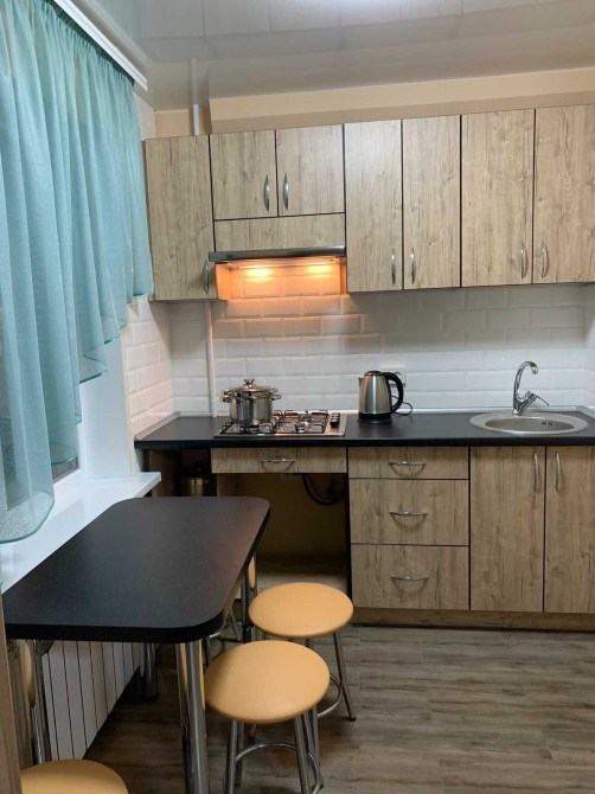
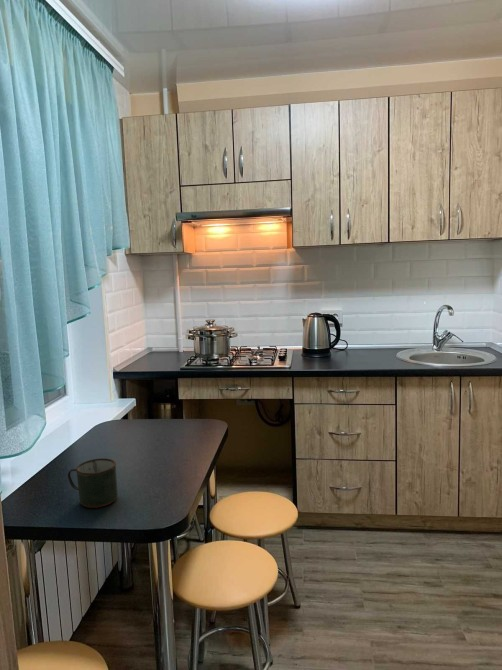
+ mug [67,457,119,509]
